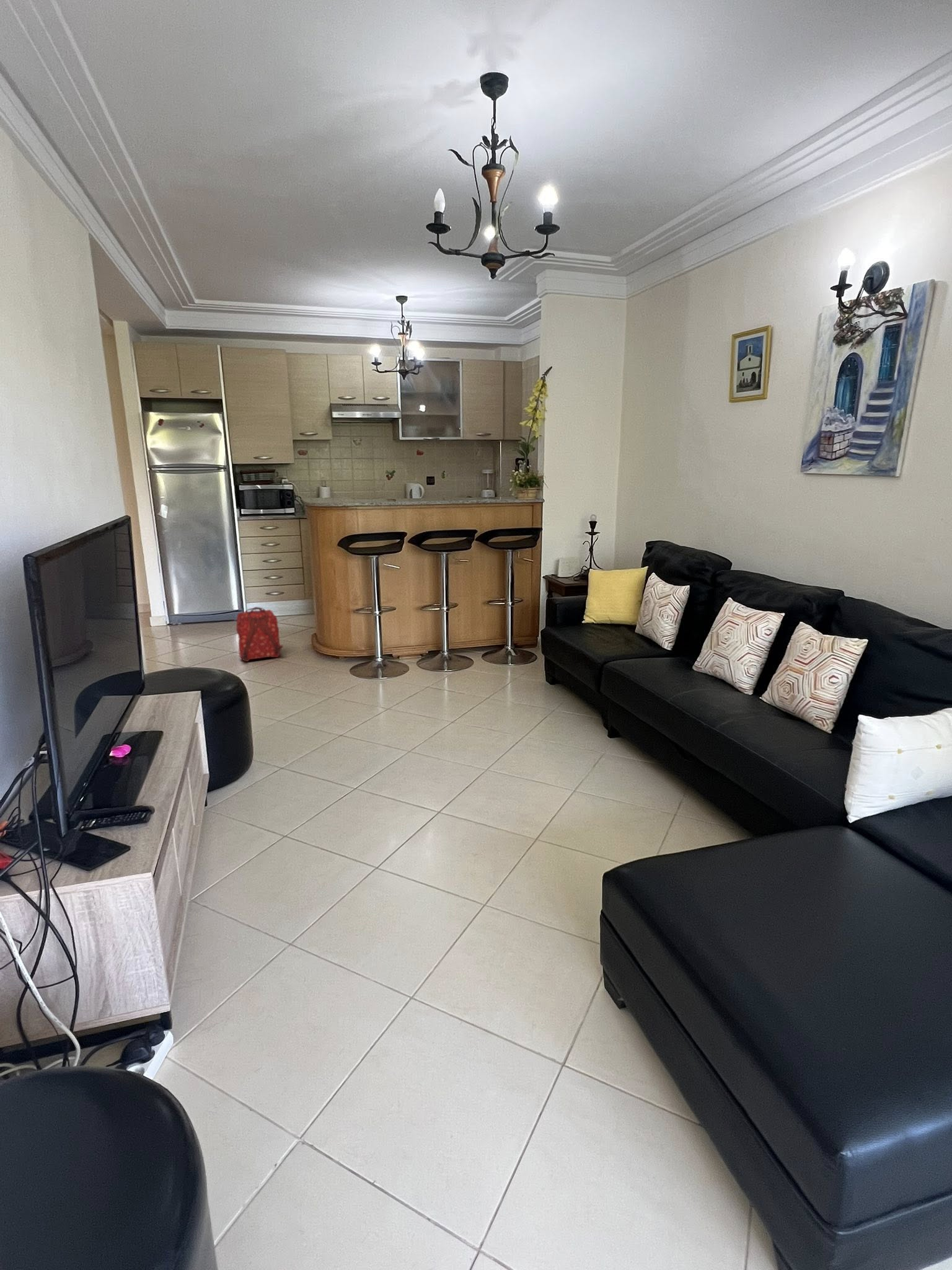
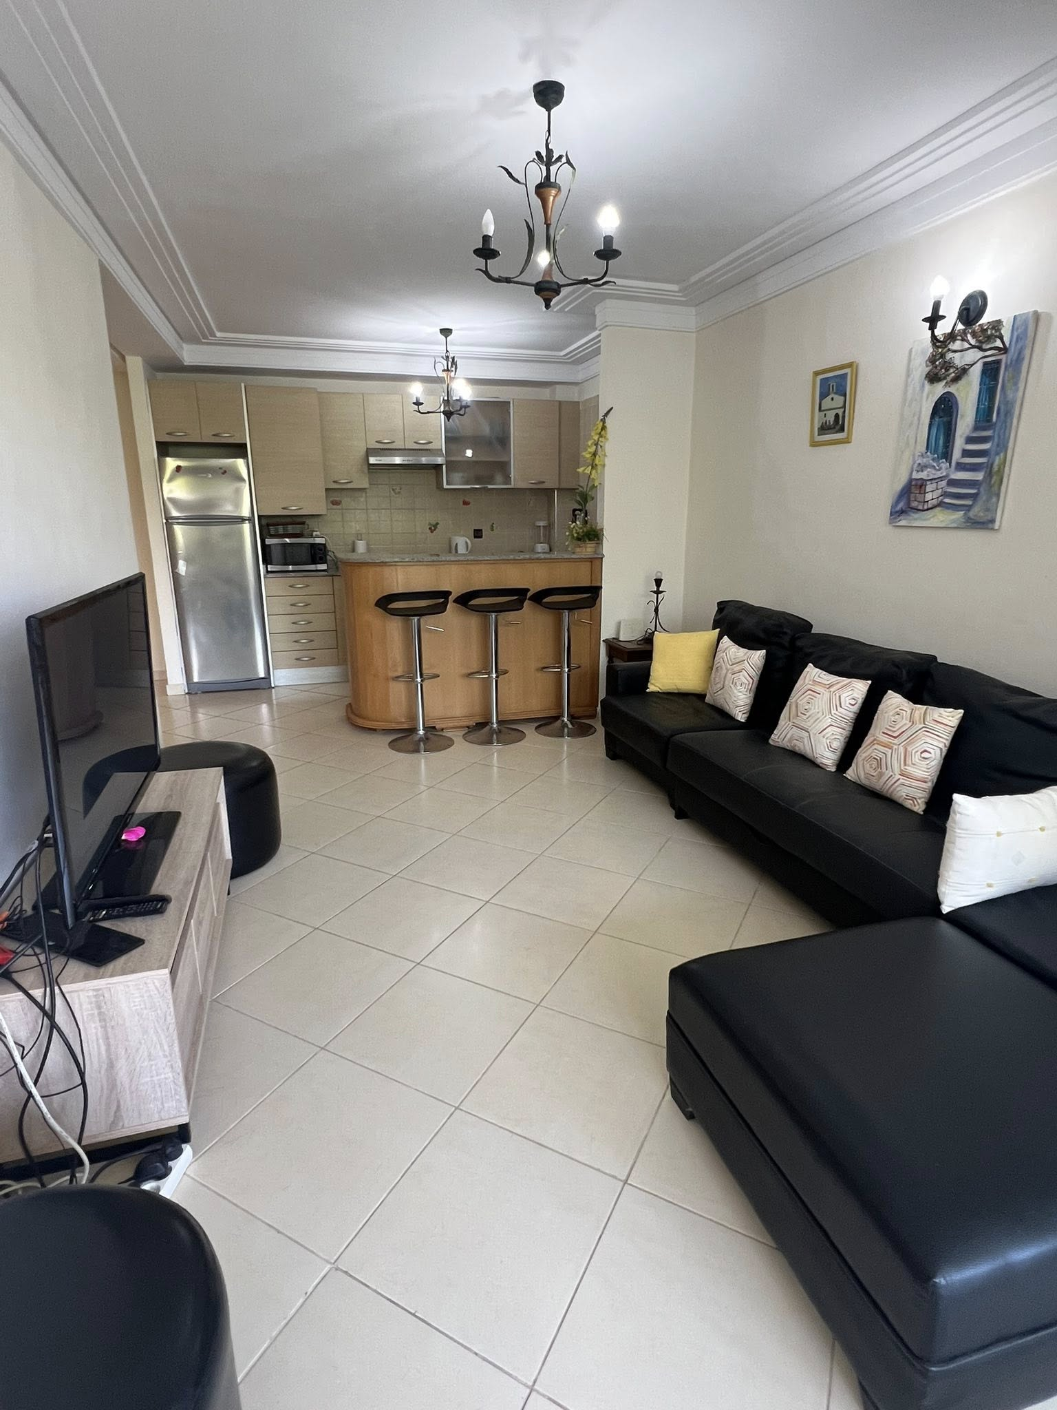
- backpack [236,606,284,662]
